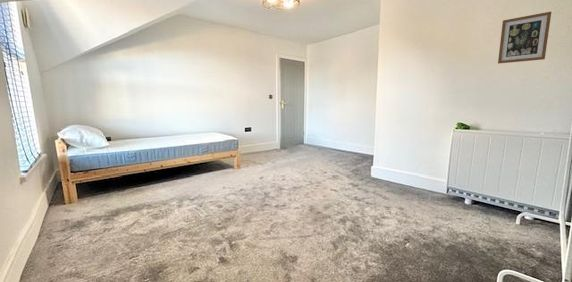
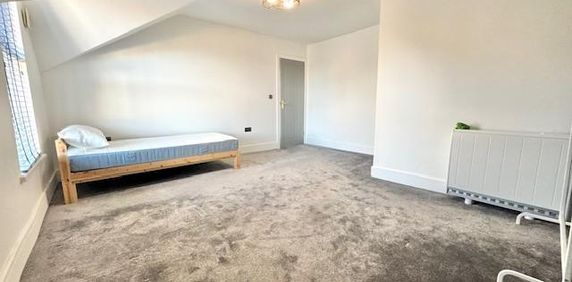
- wall art [497,11,552,65]
